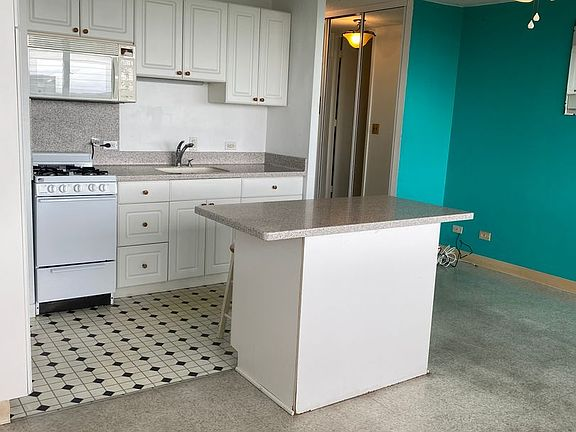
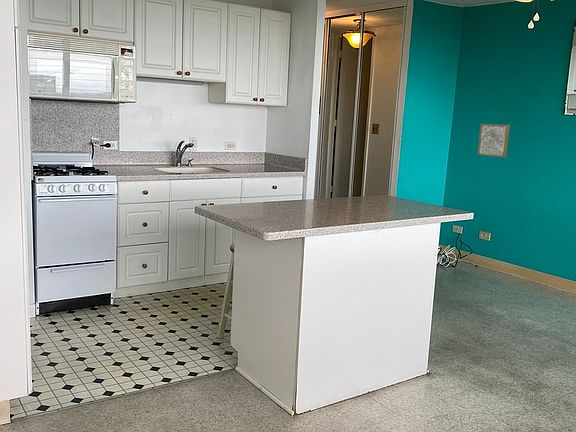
+ wall art [477,123,511,158]
